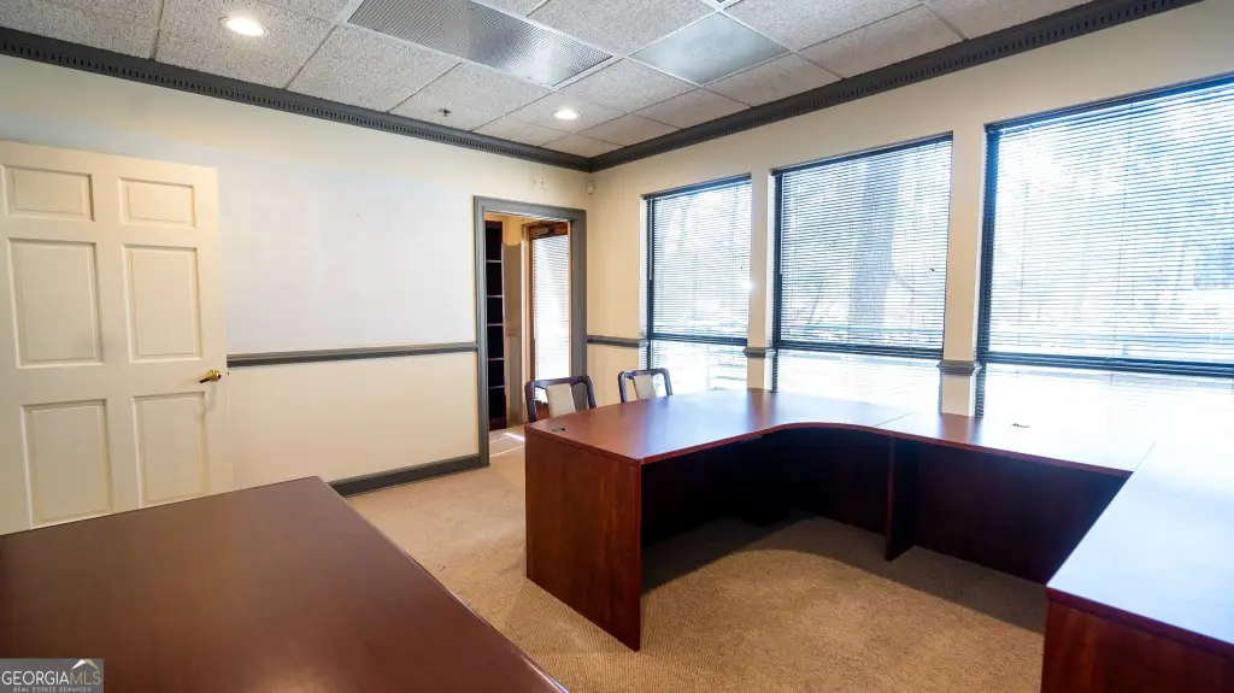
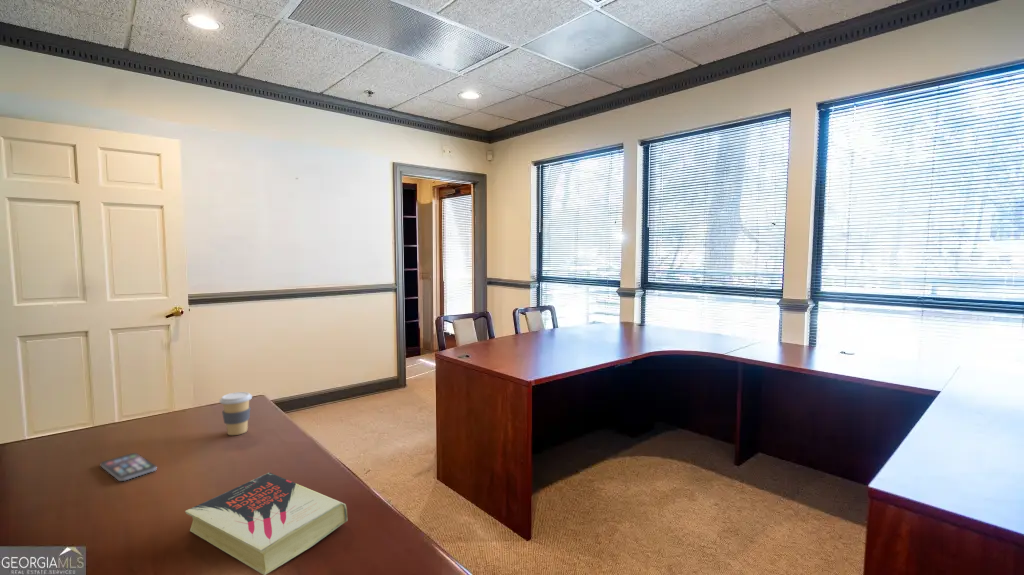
+ book [184,472,349,575]
+ smartphone [100,452,158,482]
+ coffee cup [218,391,253,436]
